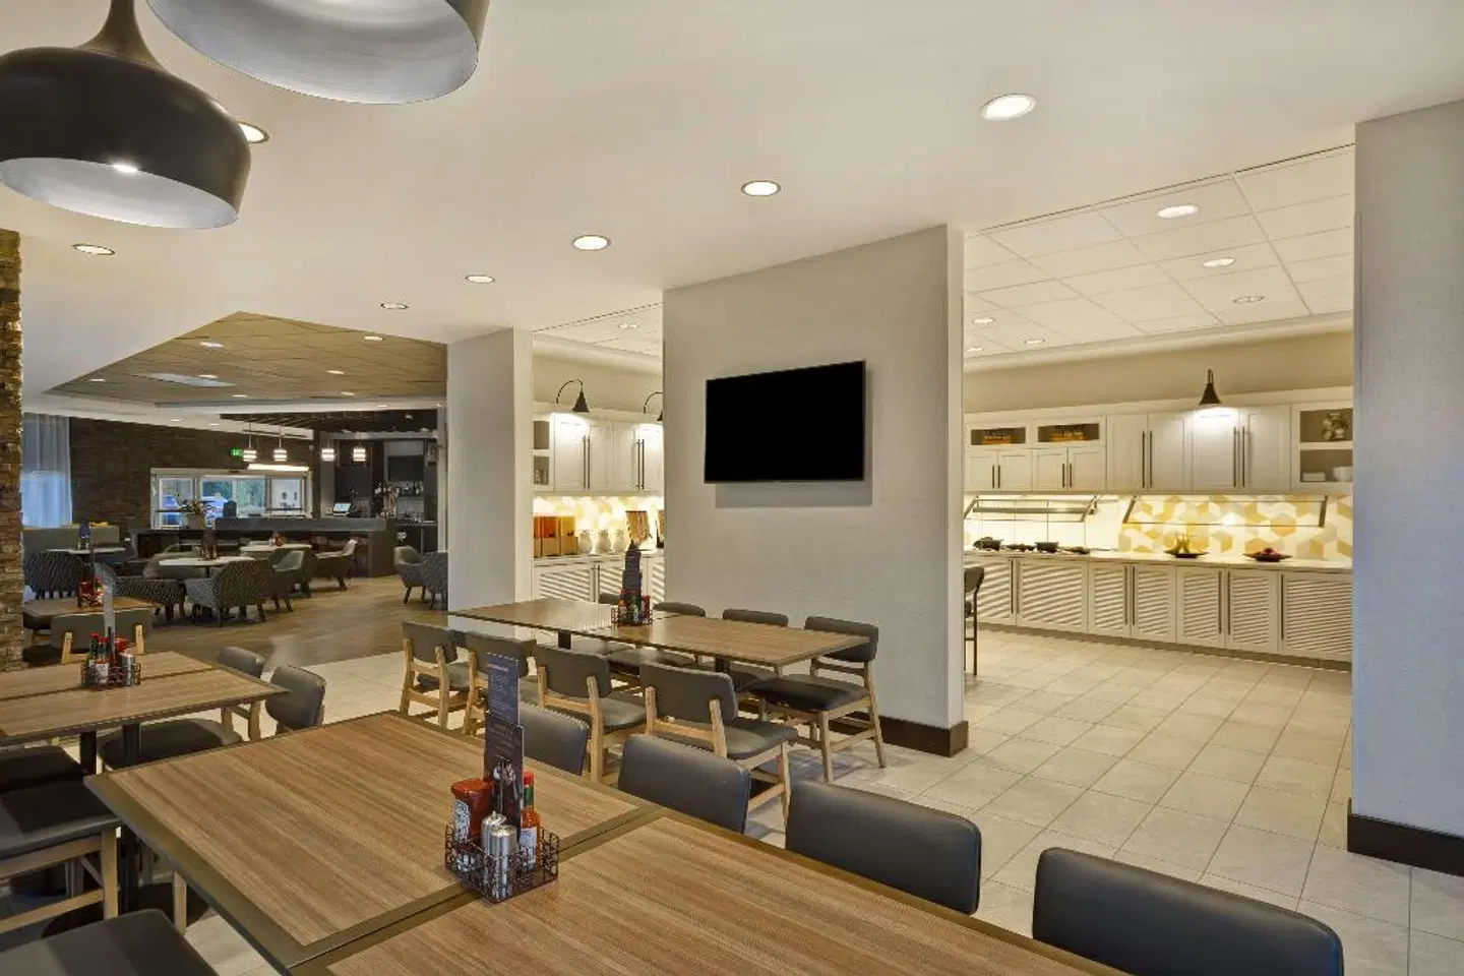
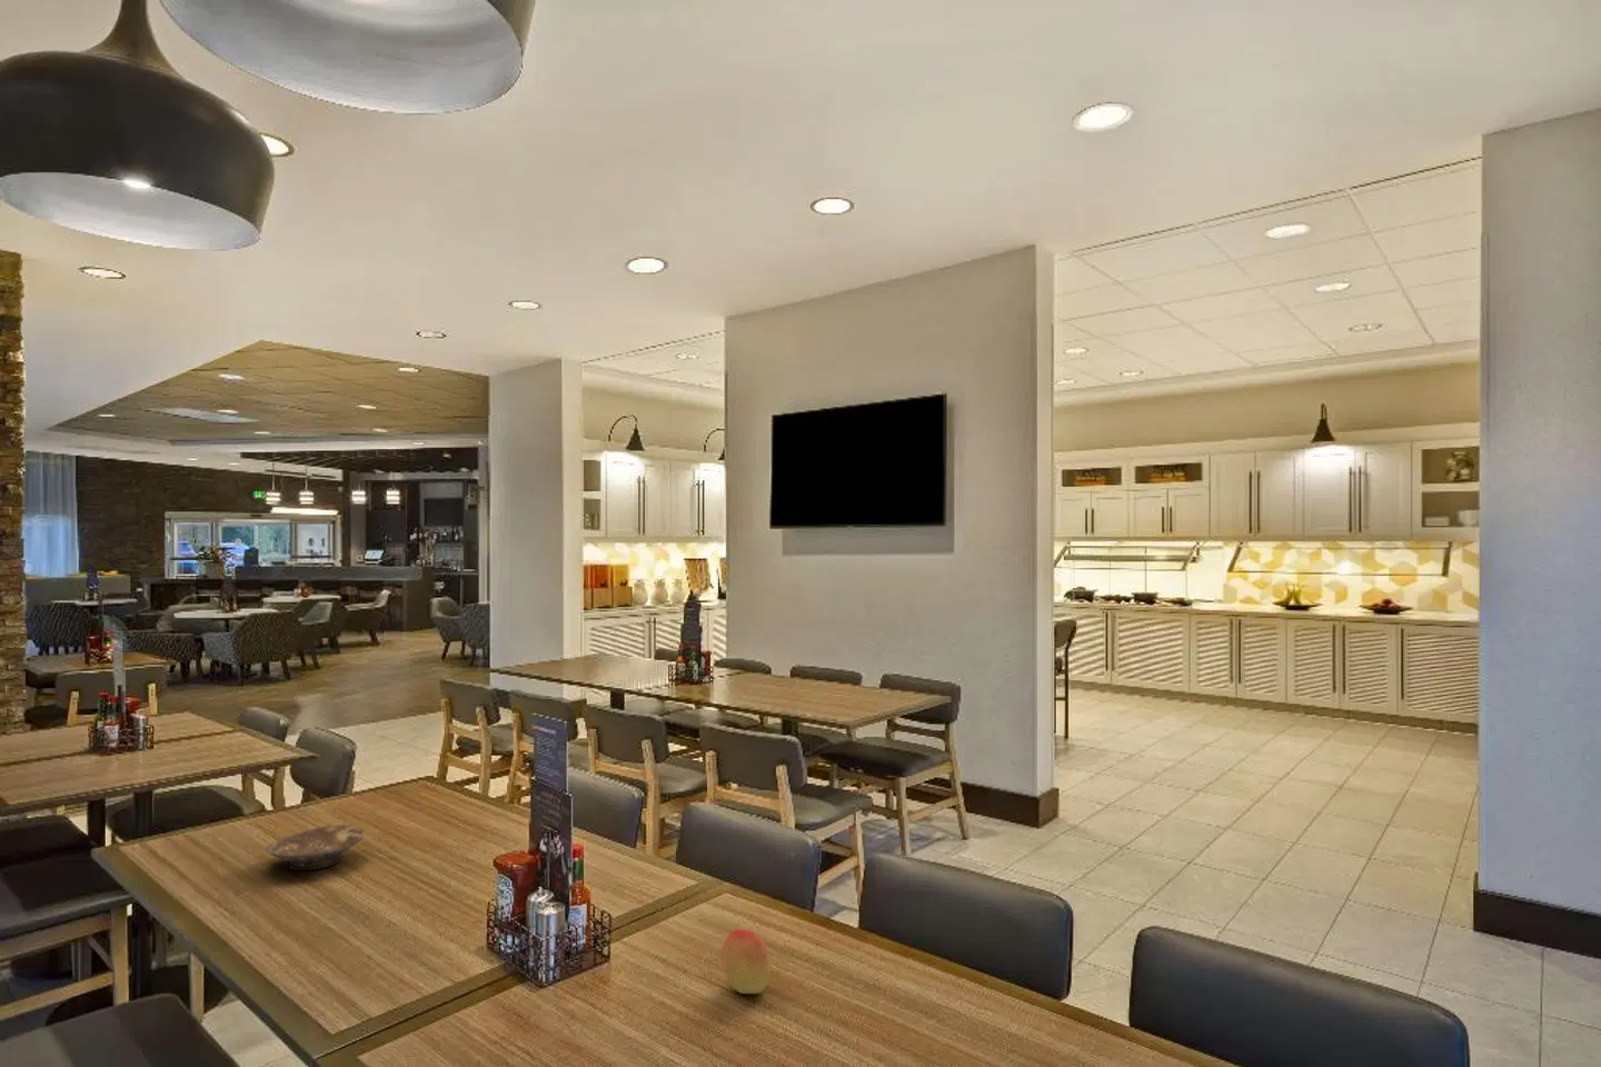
+ bowl [264,824,366,872]
+ fruit [721,928,772,994]
